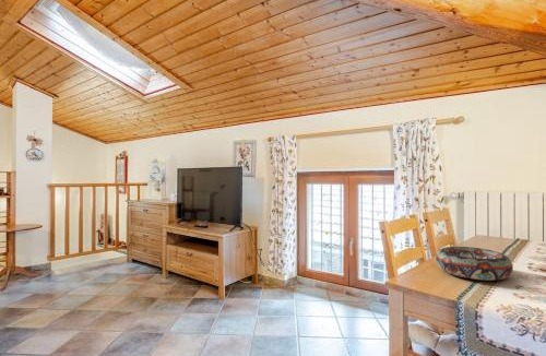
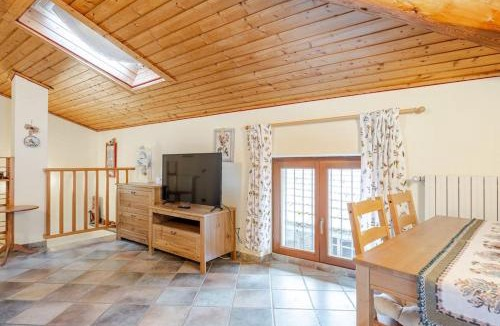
- decorative bowl [435,246,514,282]
